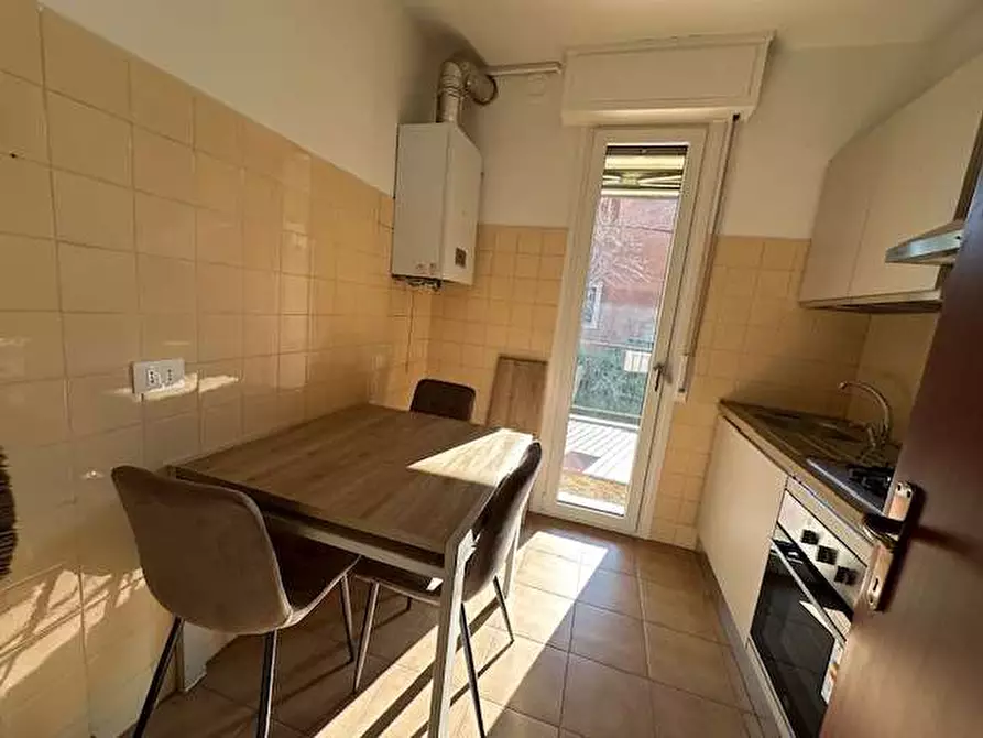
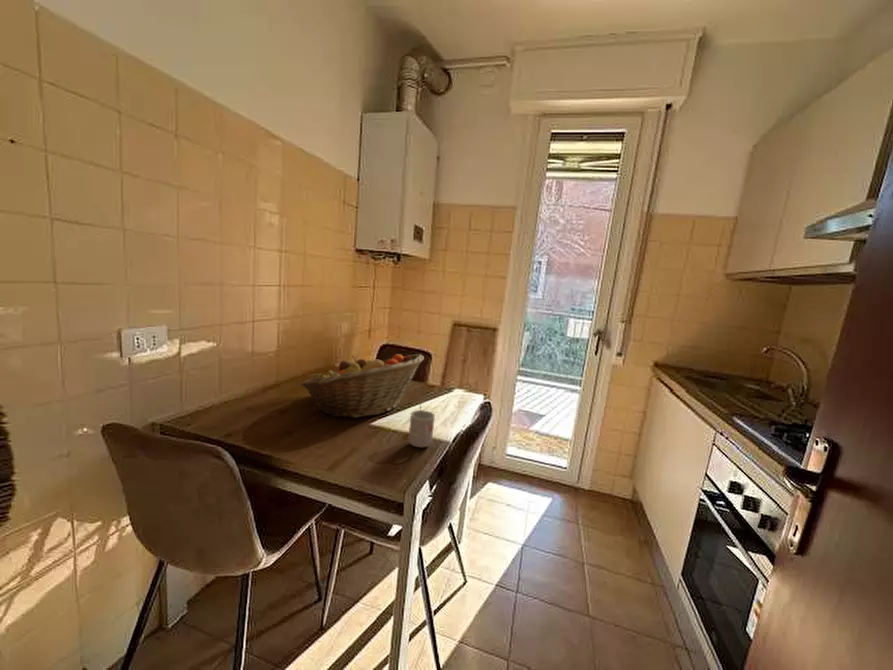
+ fruit basket [300,353,425,419]
+ mug [408,401,436,448]
